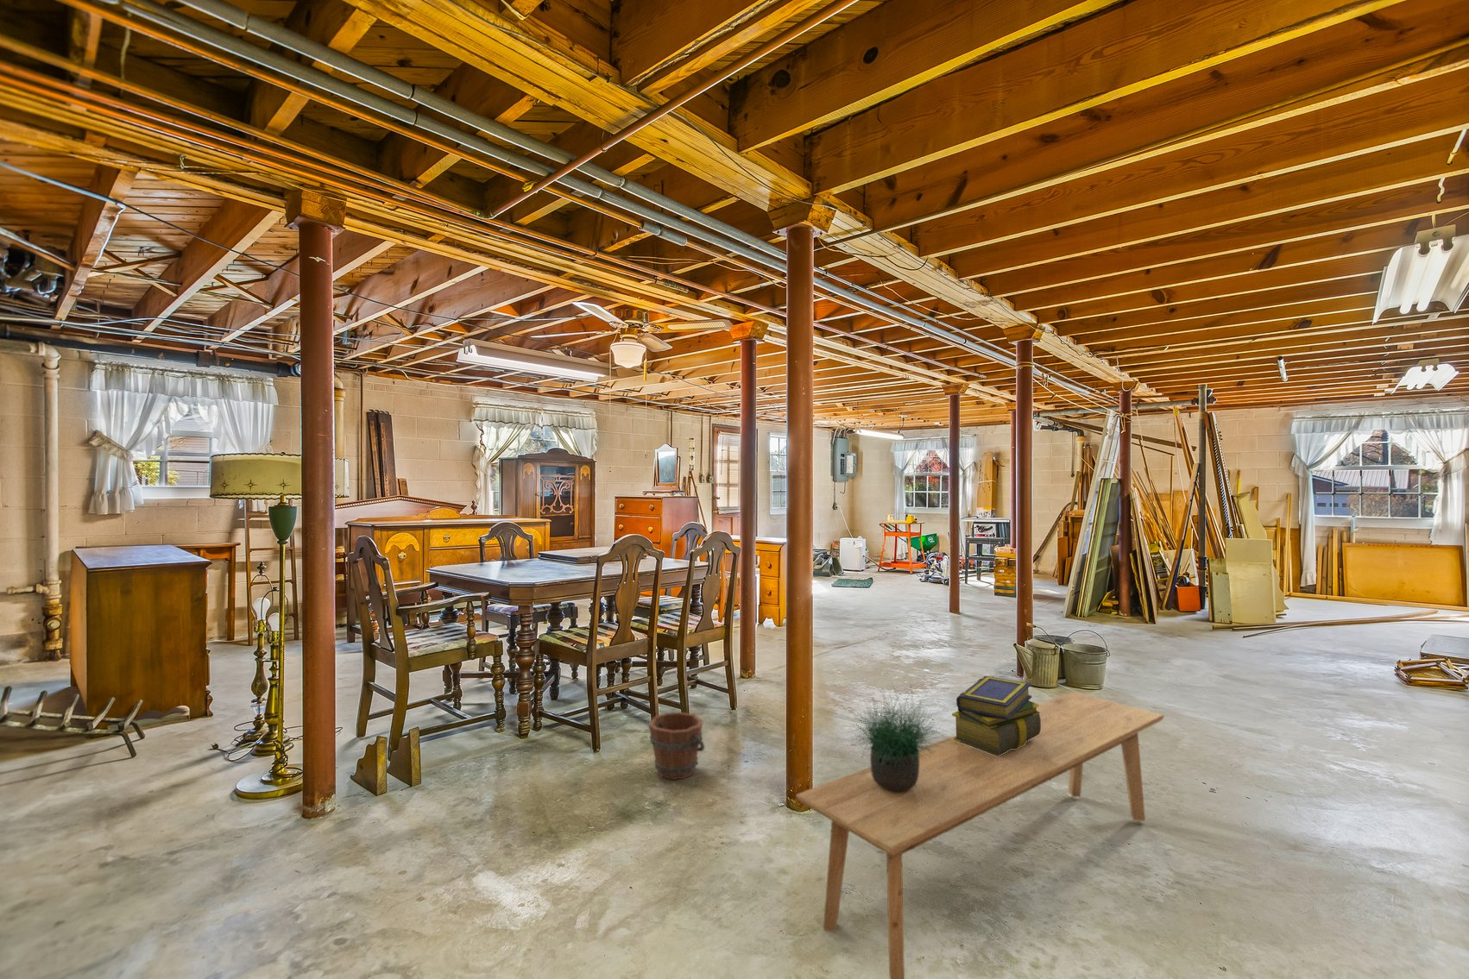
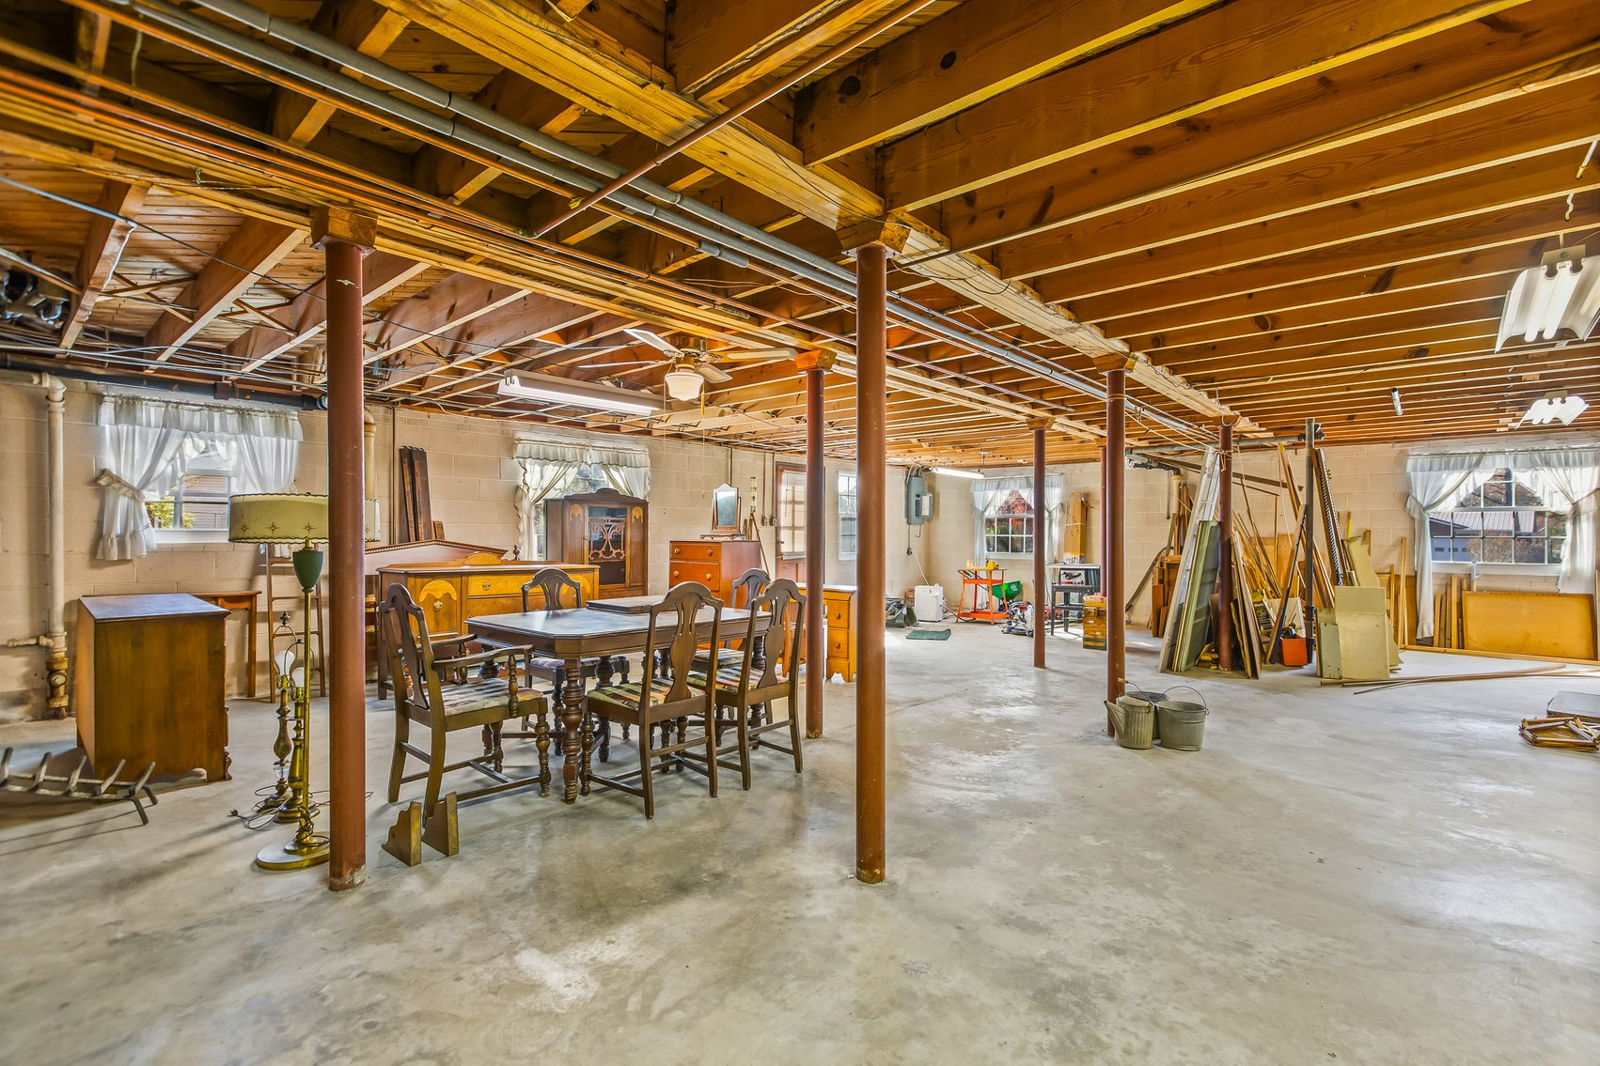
- bench [795,691,1164,979]
- bucket [648,710,705,780]
- stack of books [951,675,1041,756]
- potted plant [843,681,957,792]
